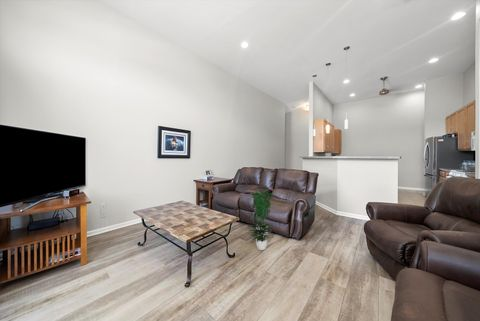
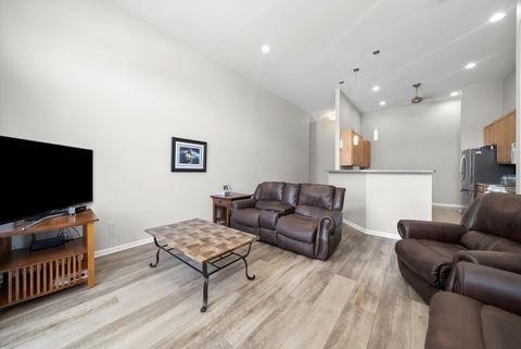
- potted plant [247,188,274,251]
